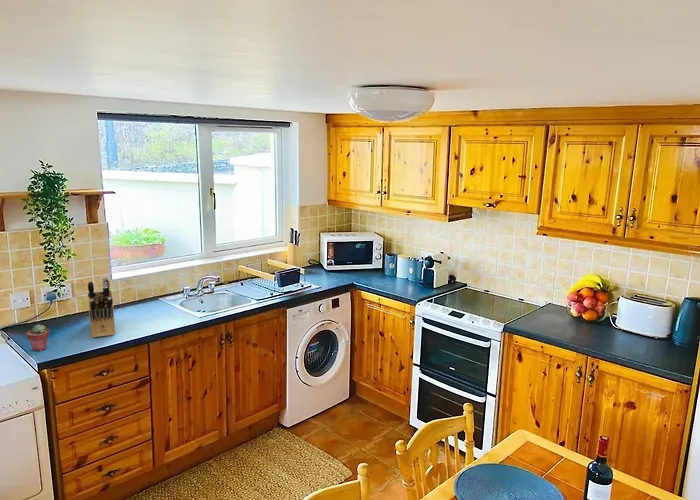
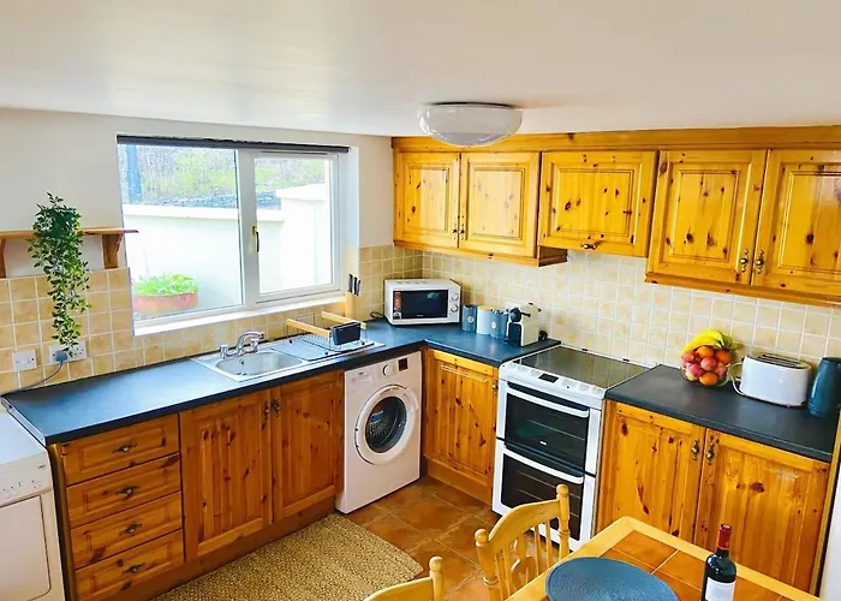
- potted succulent [26,324,50,352]
- knife block [87,277,116,338]
